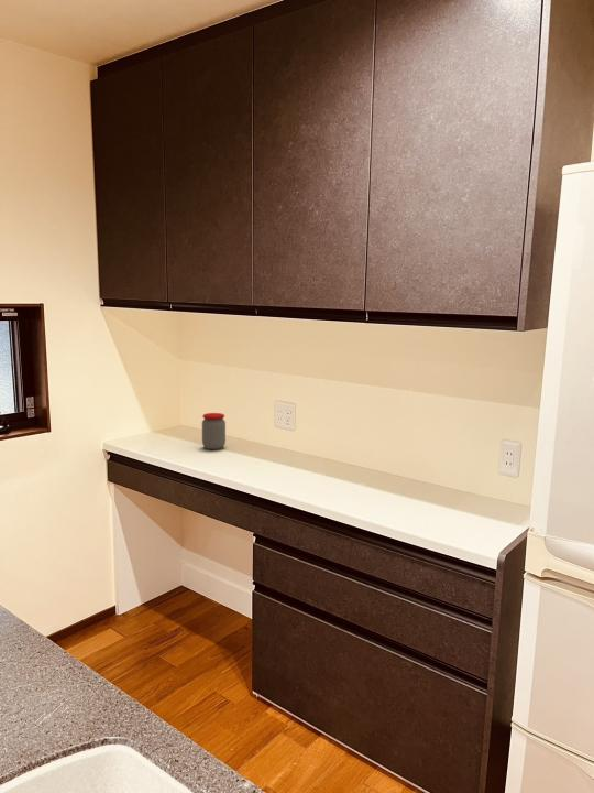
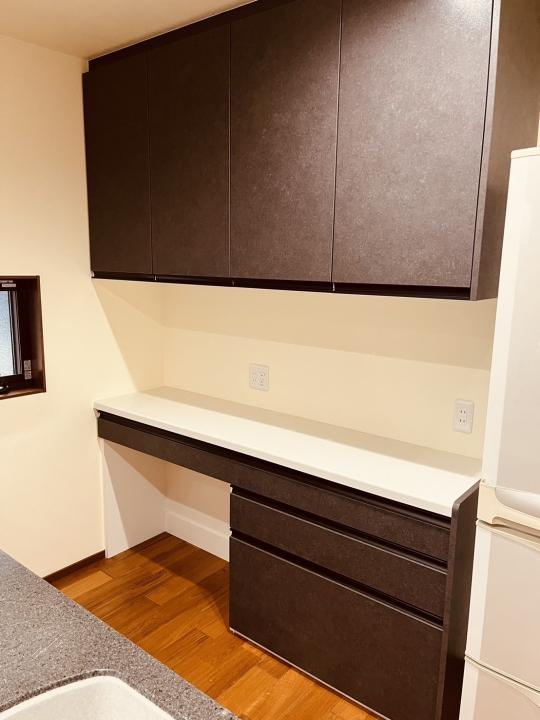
- jar [201,412,227,450]
